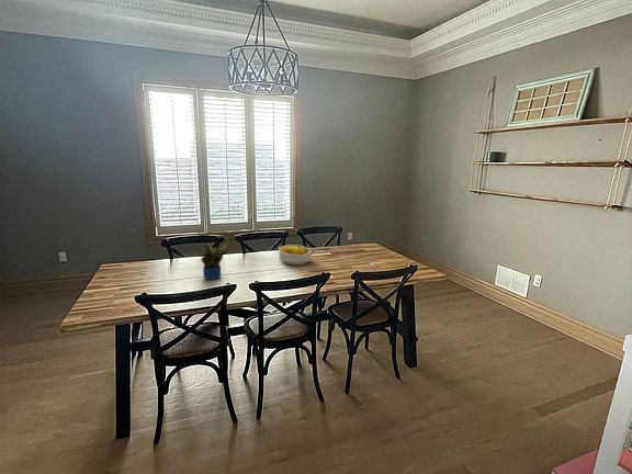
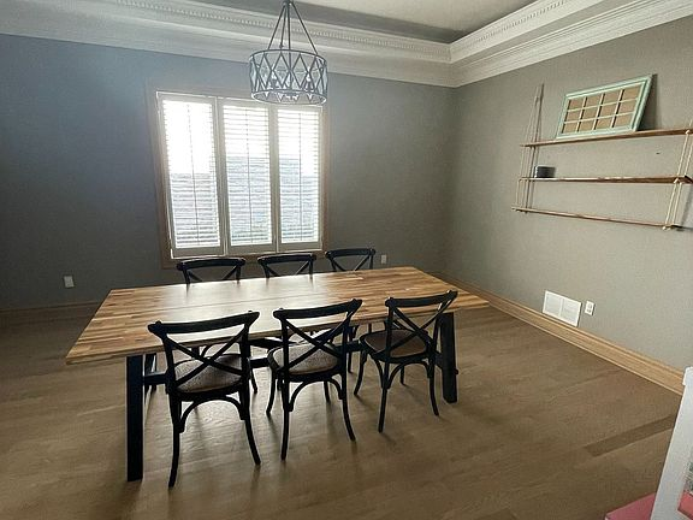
- potted plant [201,234,233,281]
- fruit bowl [278,244,313,266]
